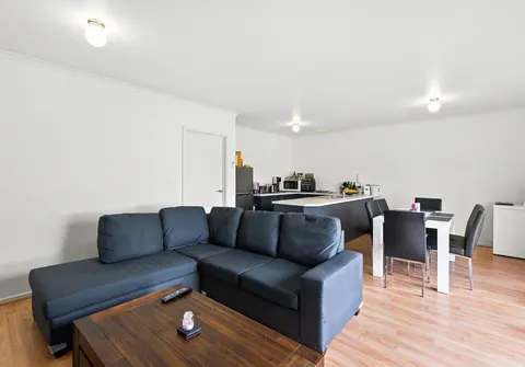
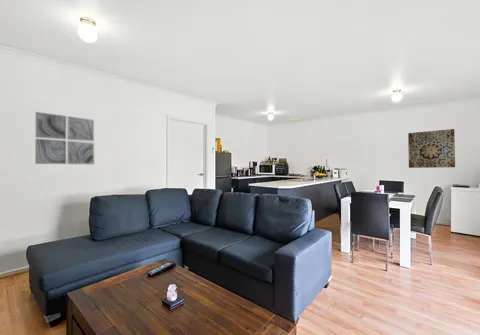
+ wall art [407,128,456,169]
+ wall art [34,111,95,165]
